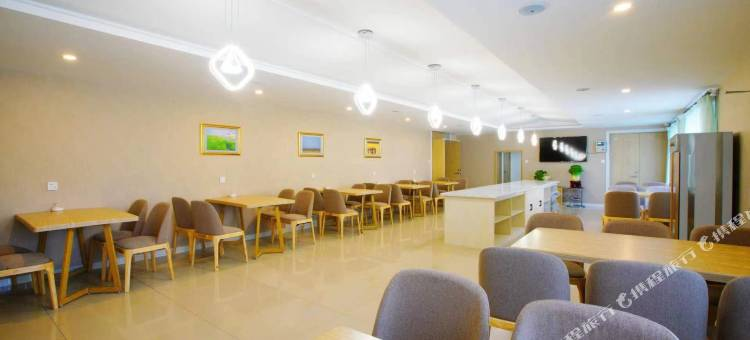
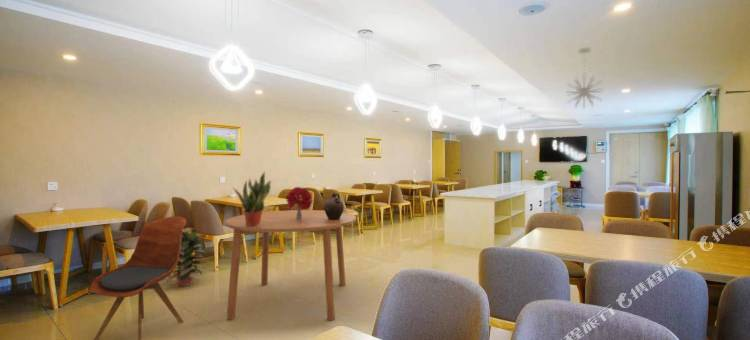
+ dining chair [90,215,187,340]
+ ceramic jug [323,192,345,220]
+ bouquet [285,186,313,220]
+ potted plant [230,171,272,226]
+ pendant light [565,47,604,110]
+ decorative plant [166,227,209,287]
+ dining table [224,209,357,321]
